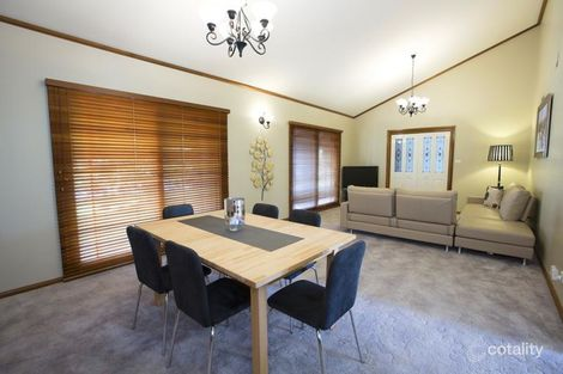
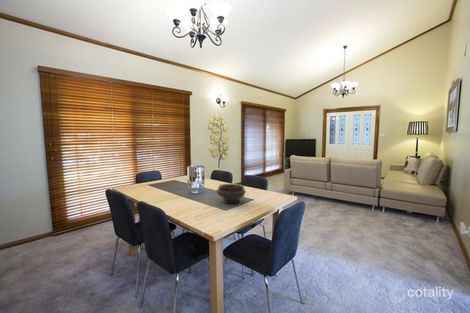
+ bowl [215,183,247,204]
